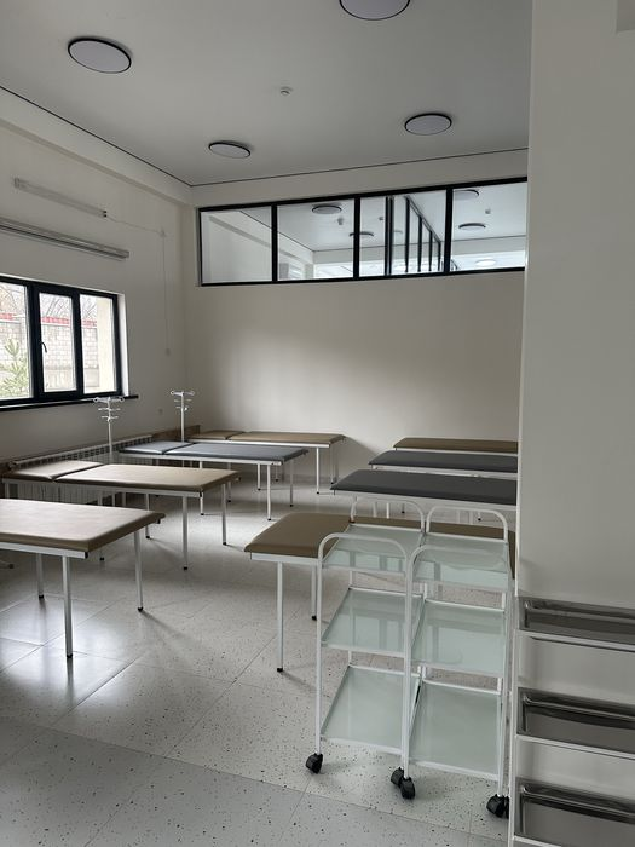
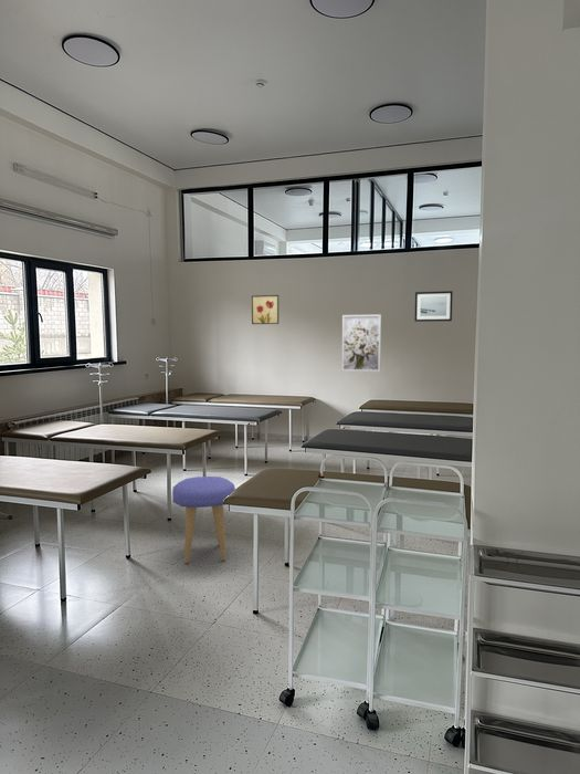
+ wall art [251,294,280,325]
+ stool [171,475,236,564]
+ wall art [413,290,454,323]
+ wall art [341,313,382,373]
